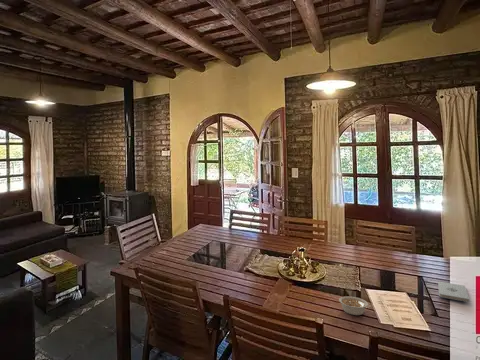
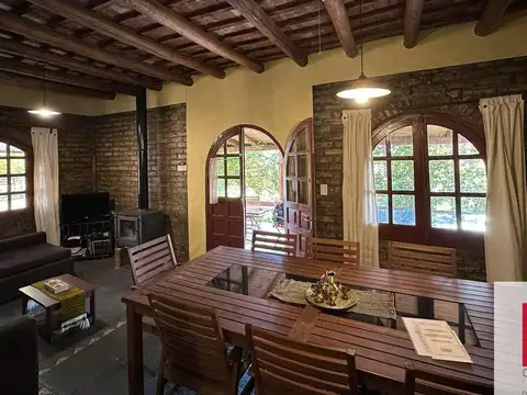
- notepad [437,281,470,303]
- legume [338,295,369,316]
